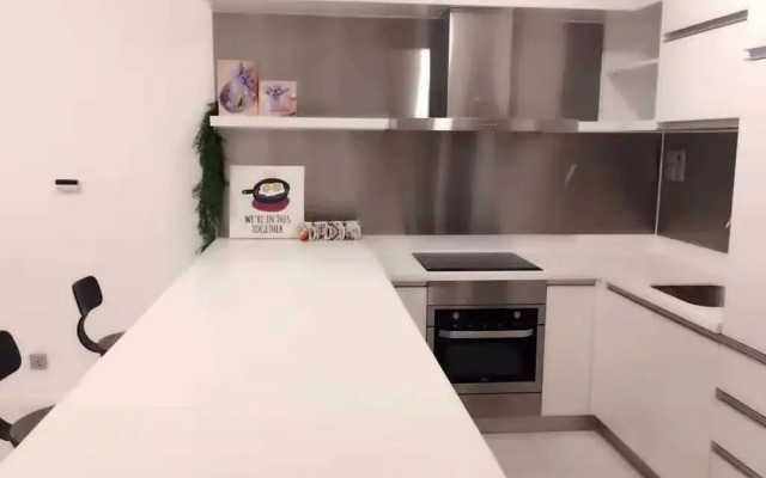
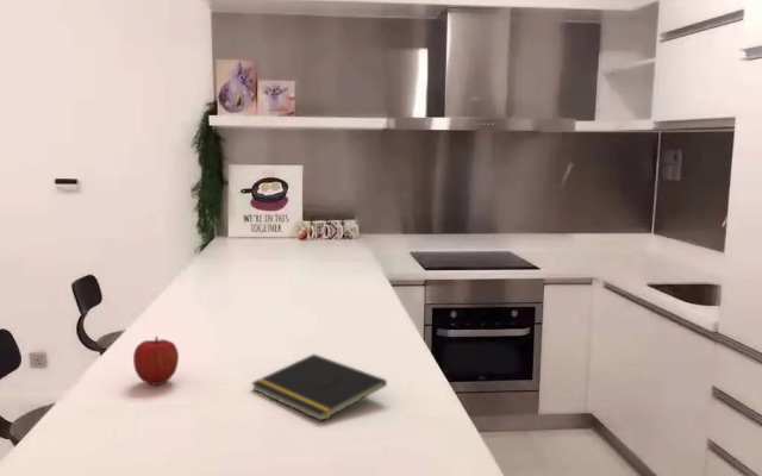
+ fruit [132,336,180,387]
+ notepad [250,353,388,422]
